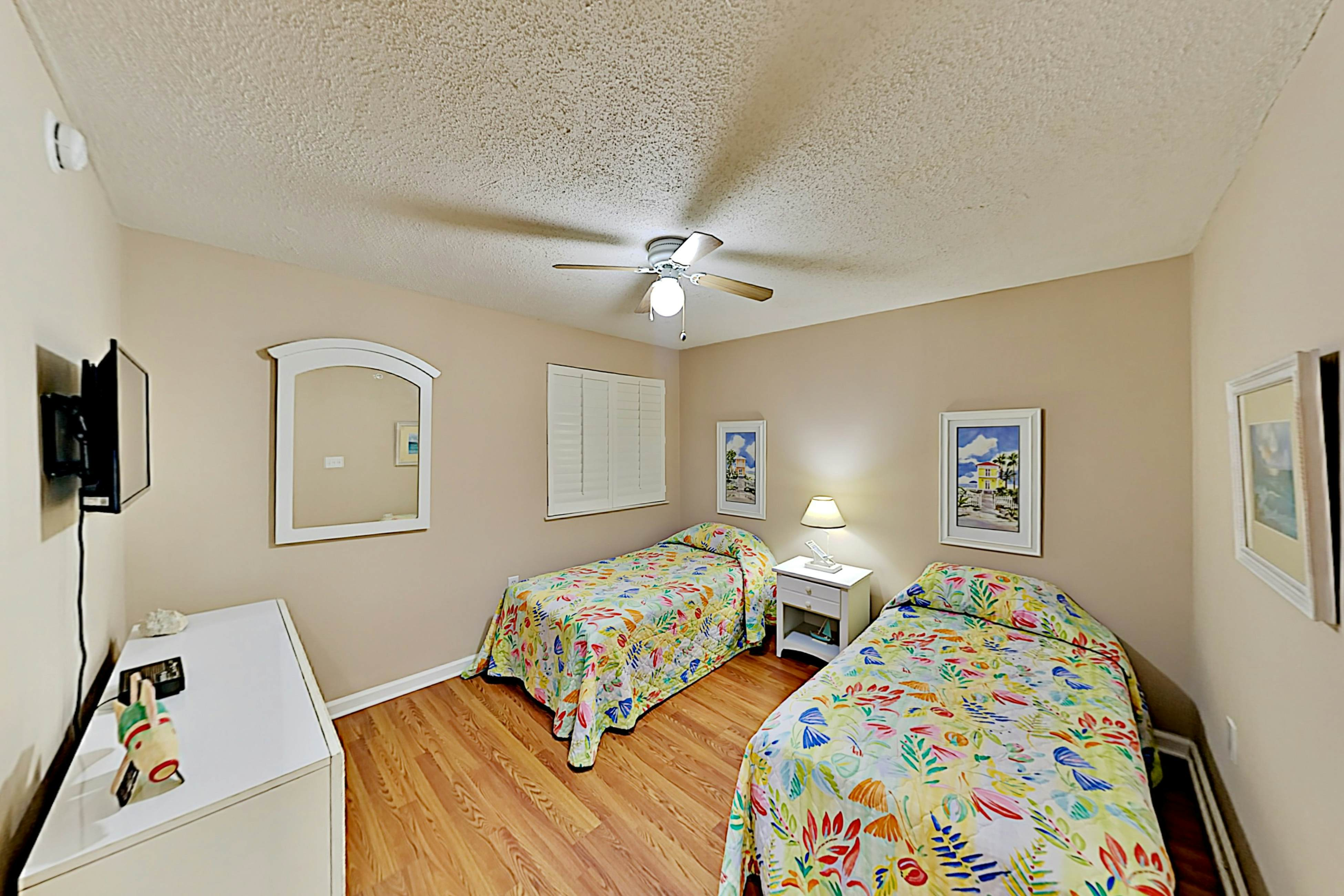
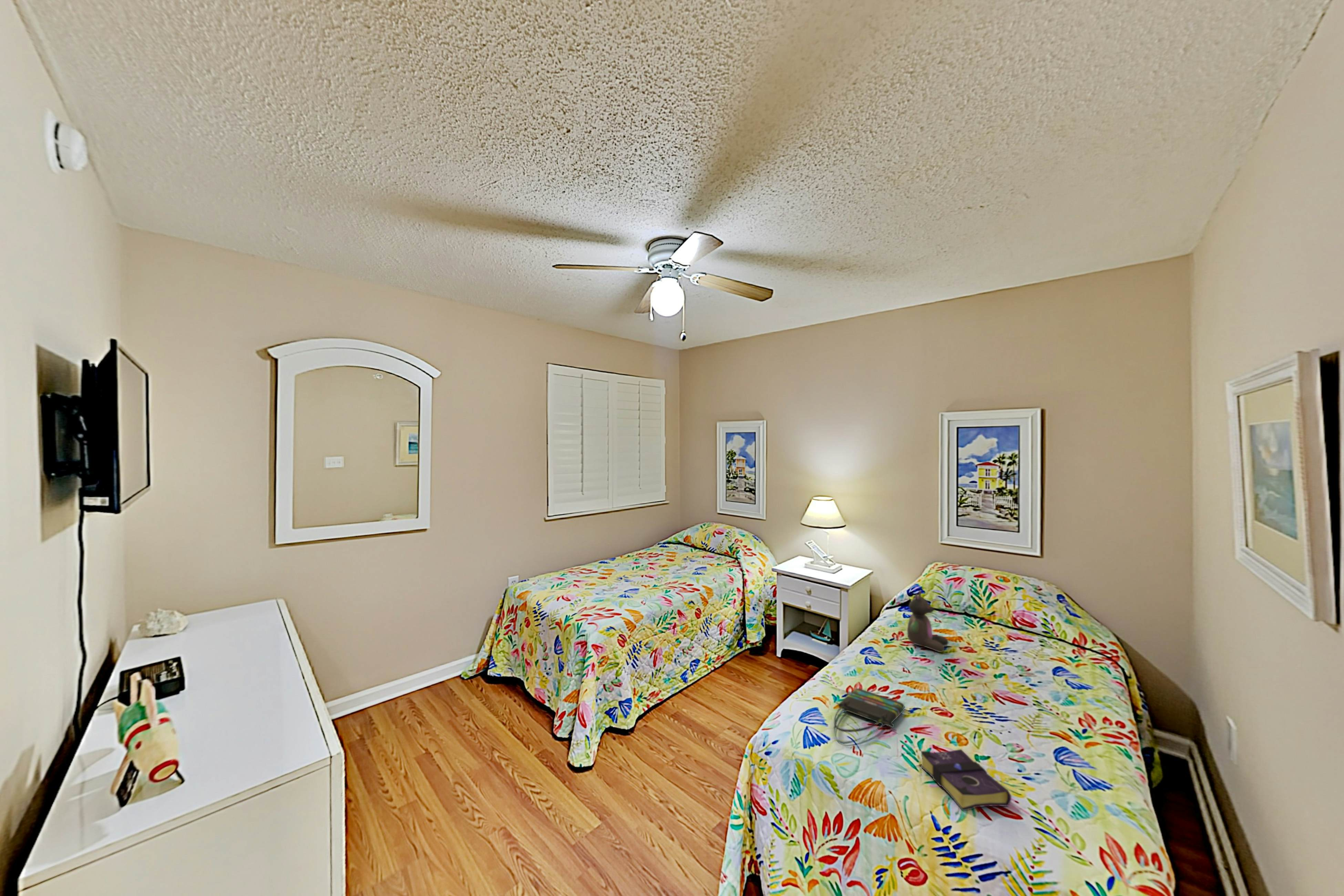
+ tote bag [833,688,905,744]
+ stuffed bear [907,590,949,652]
+ book [921,749,1012,811]
